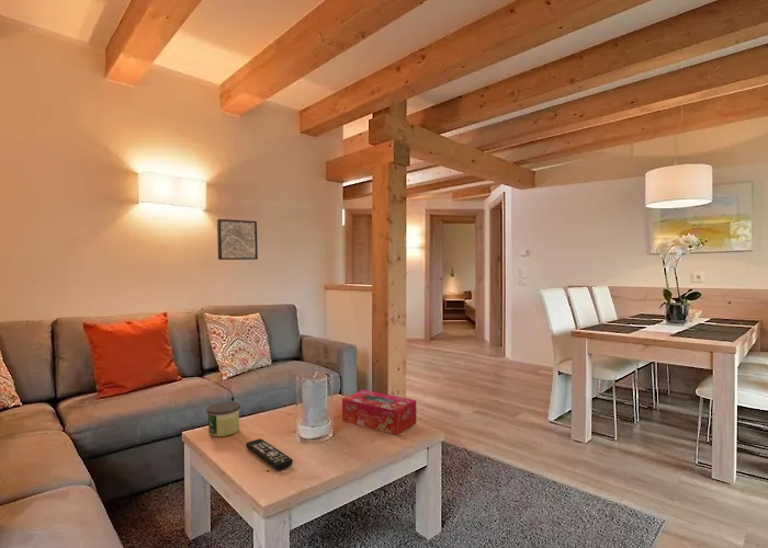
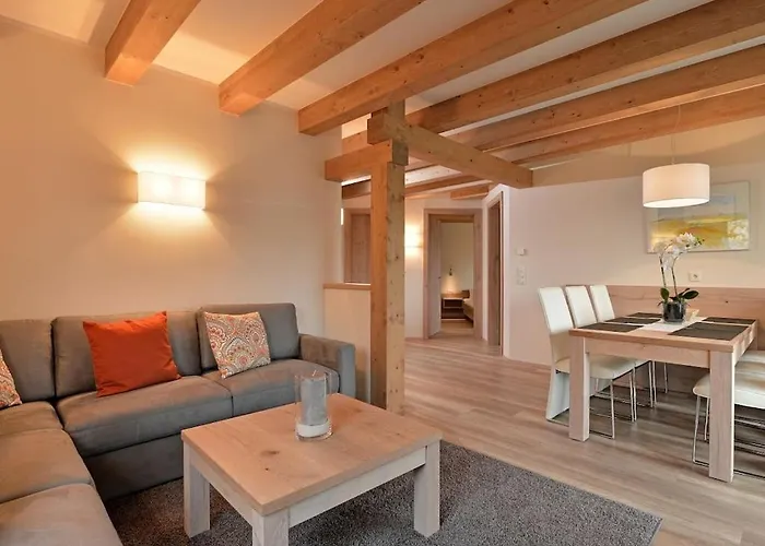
- tissue box [341,389,417,436]
- candle [205,400,241,437]
- wall art [216,218,259,261]
- remote control [245,437,294,471]
